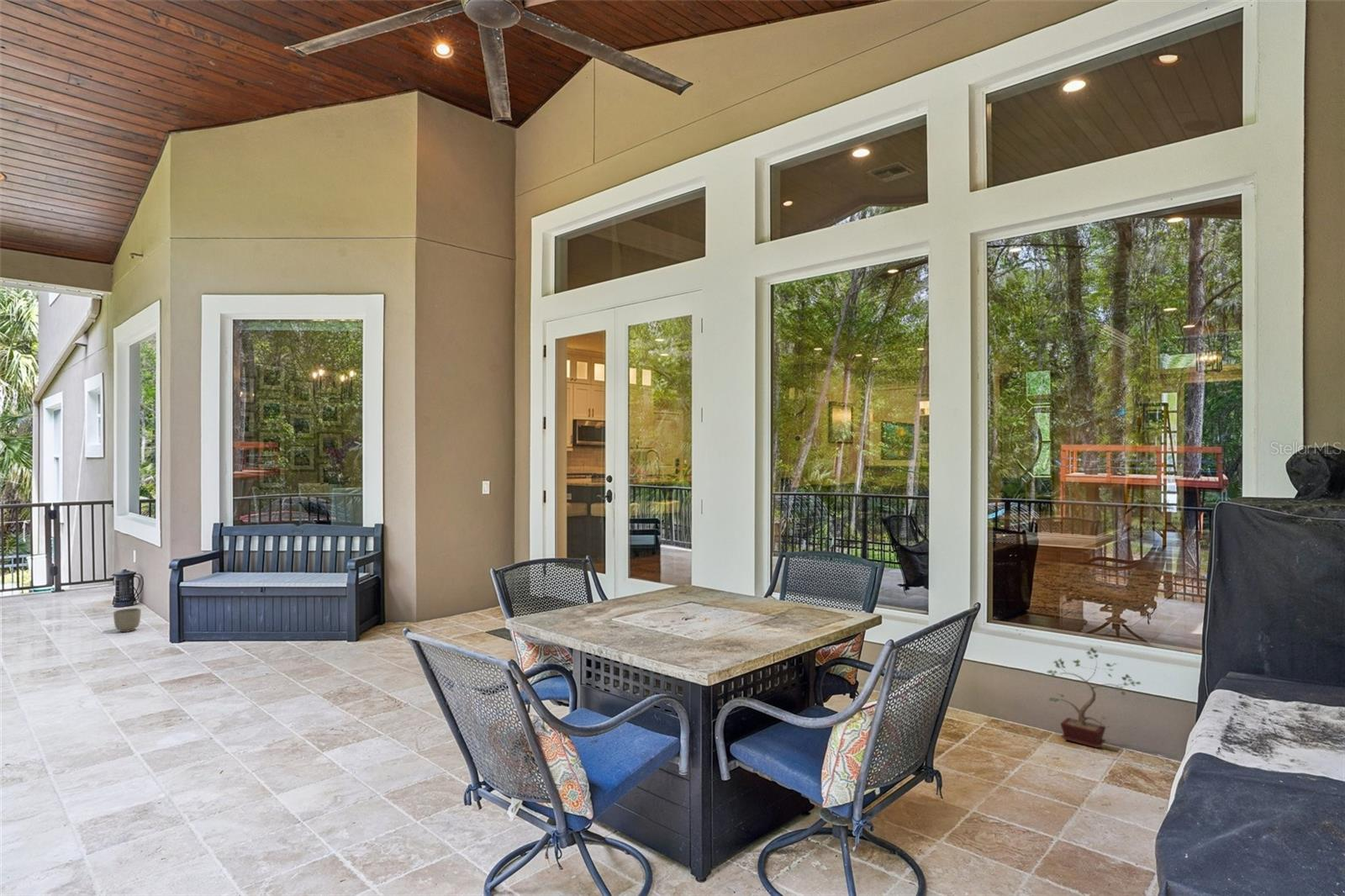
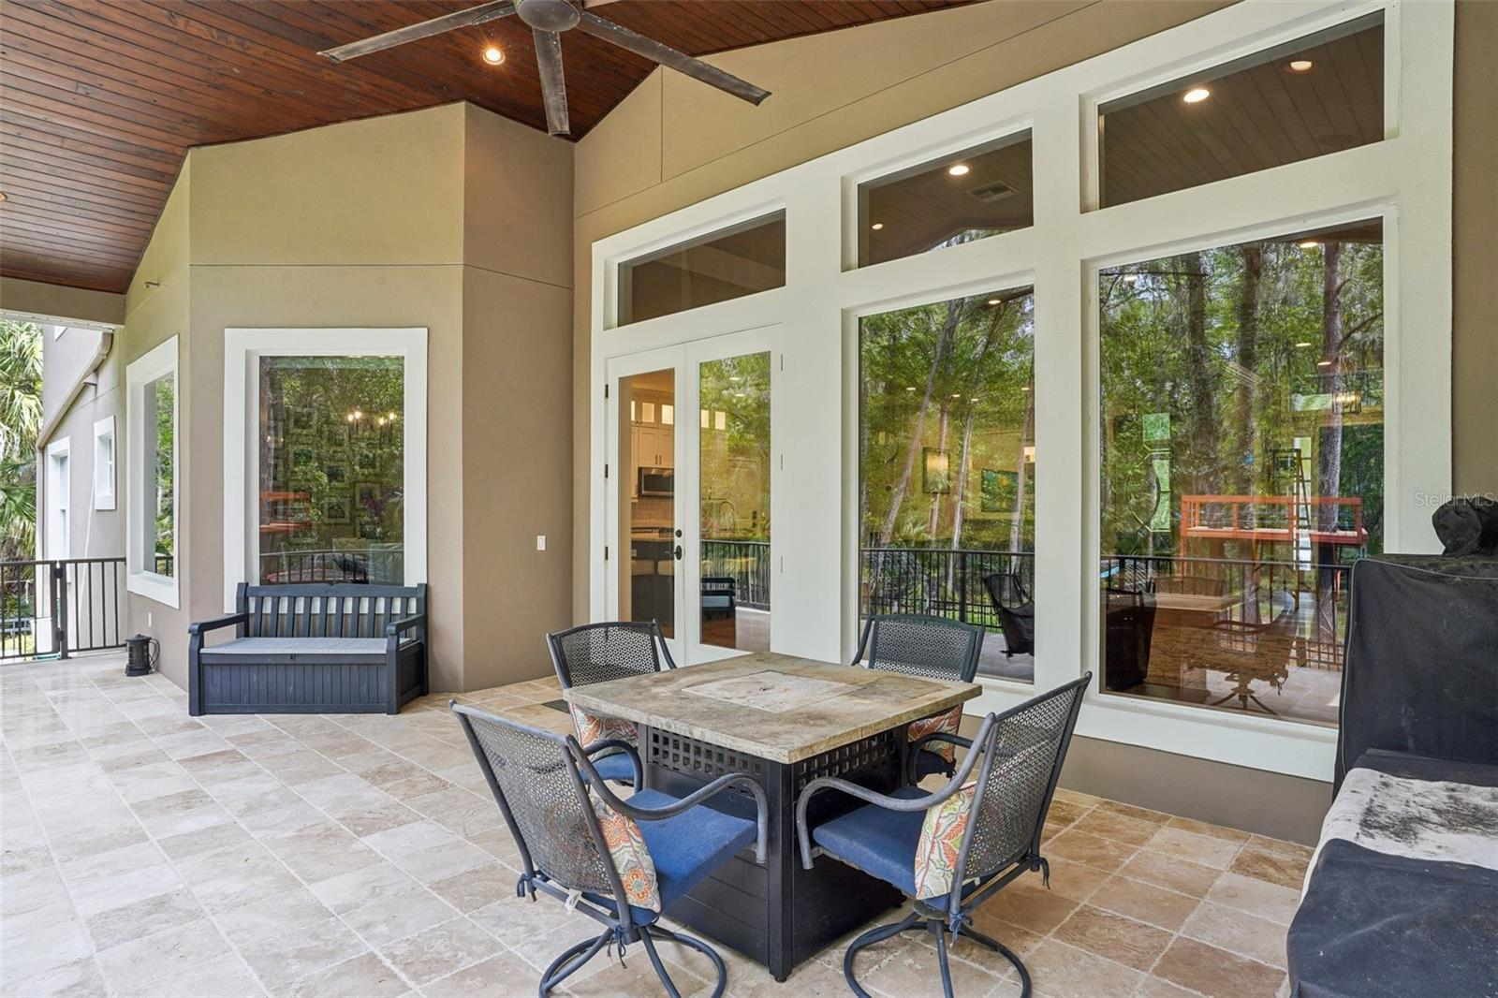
- potted plant [1046,646,1142,749]
- planter [113,607,142,633]
